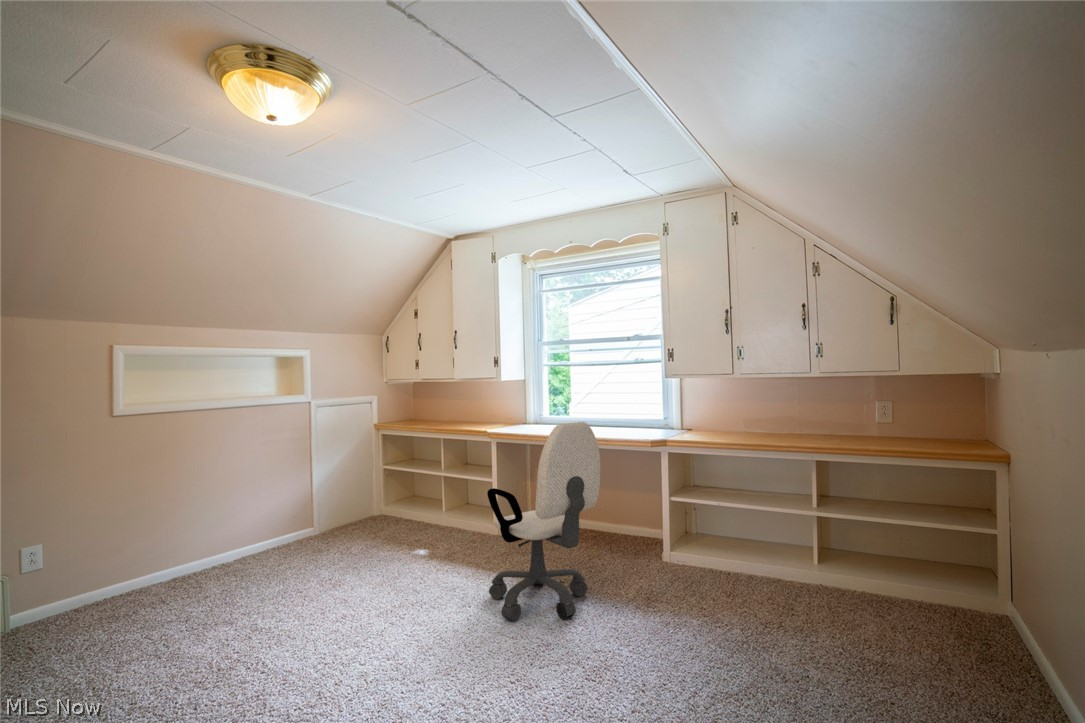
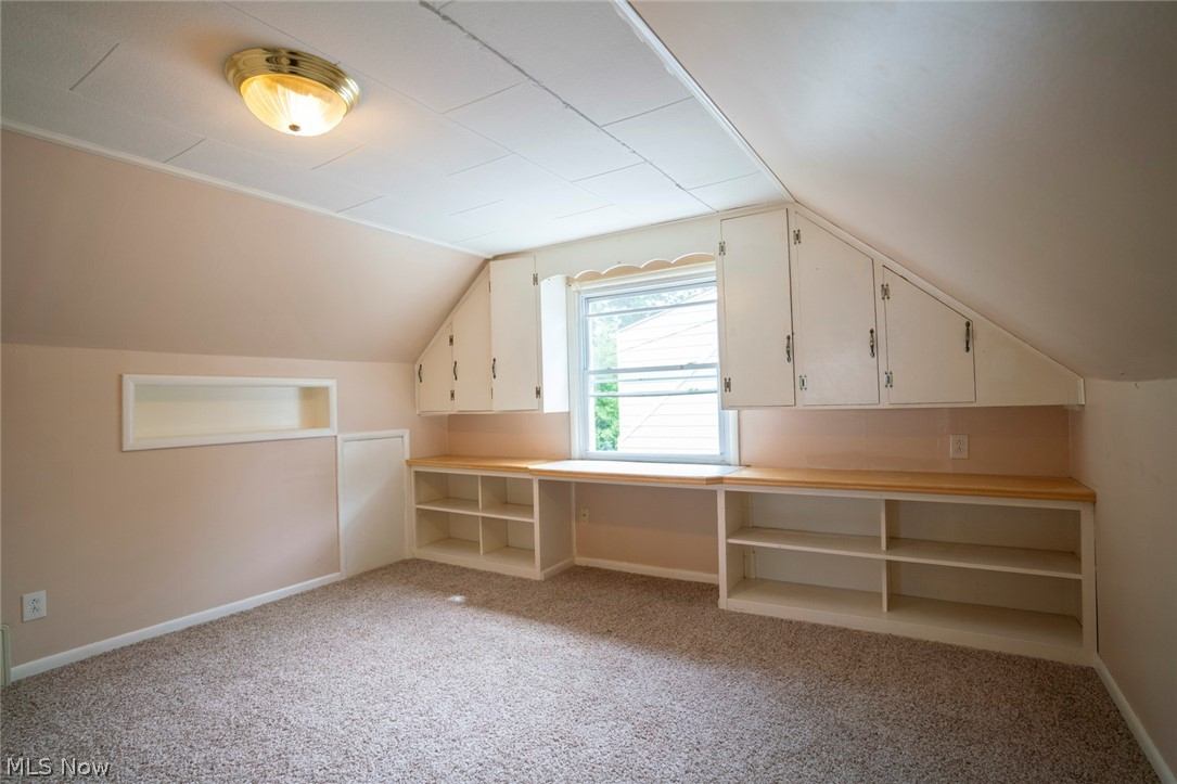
- office chair [486,421,601,622]
